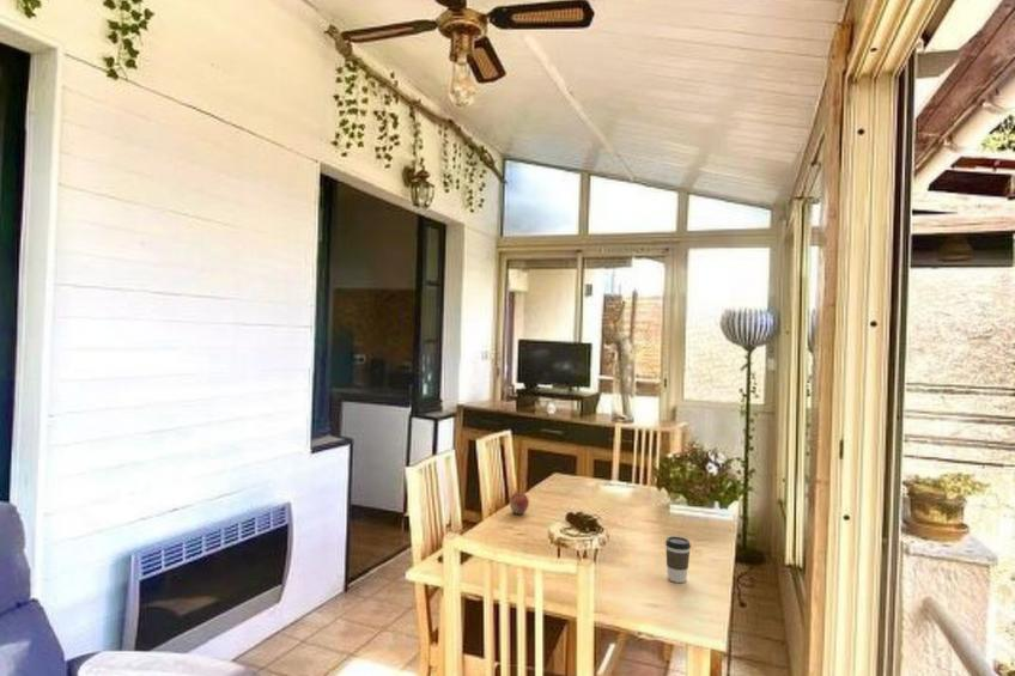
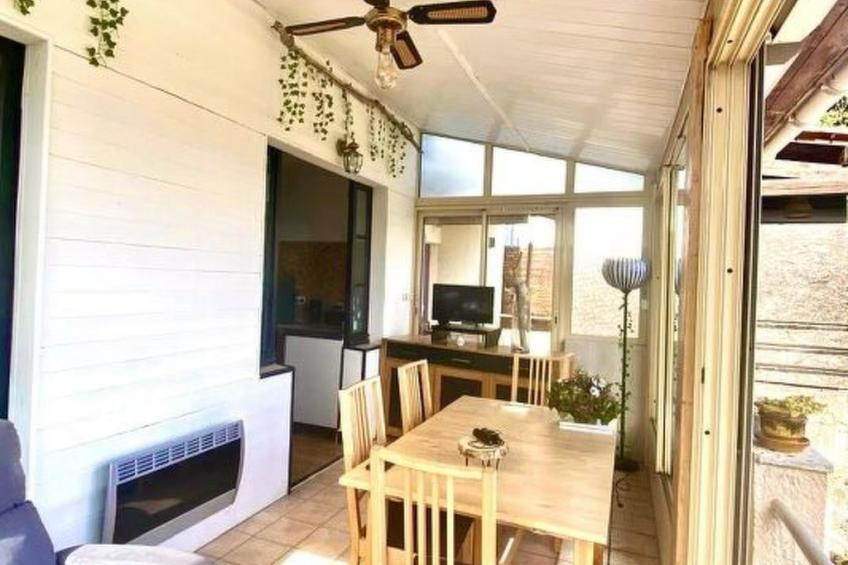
- fruit [509,491,530,516]
- coffee cup [664,535,692,584]
